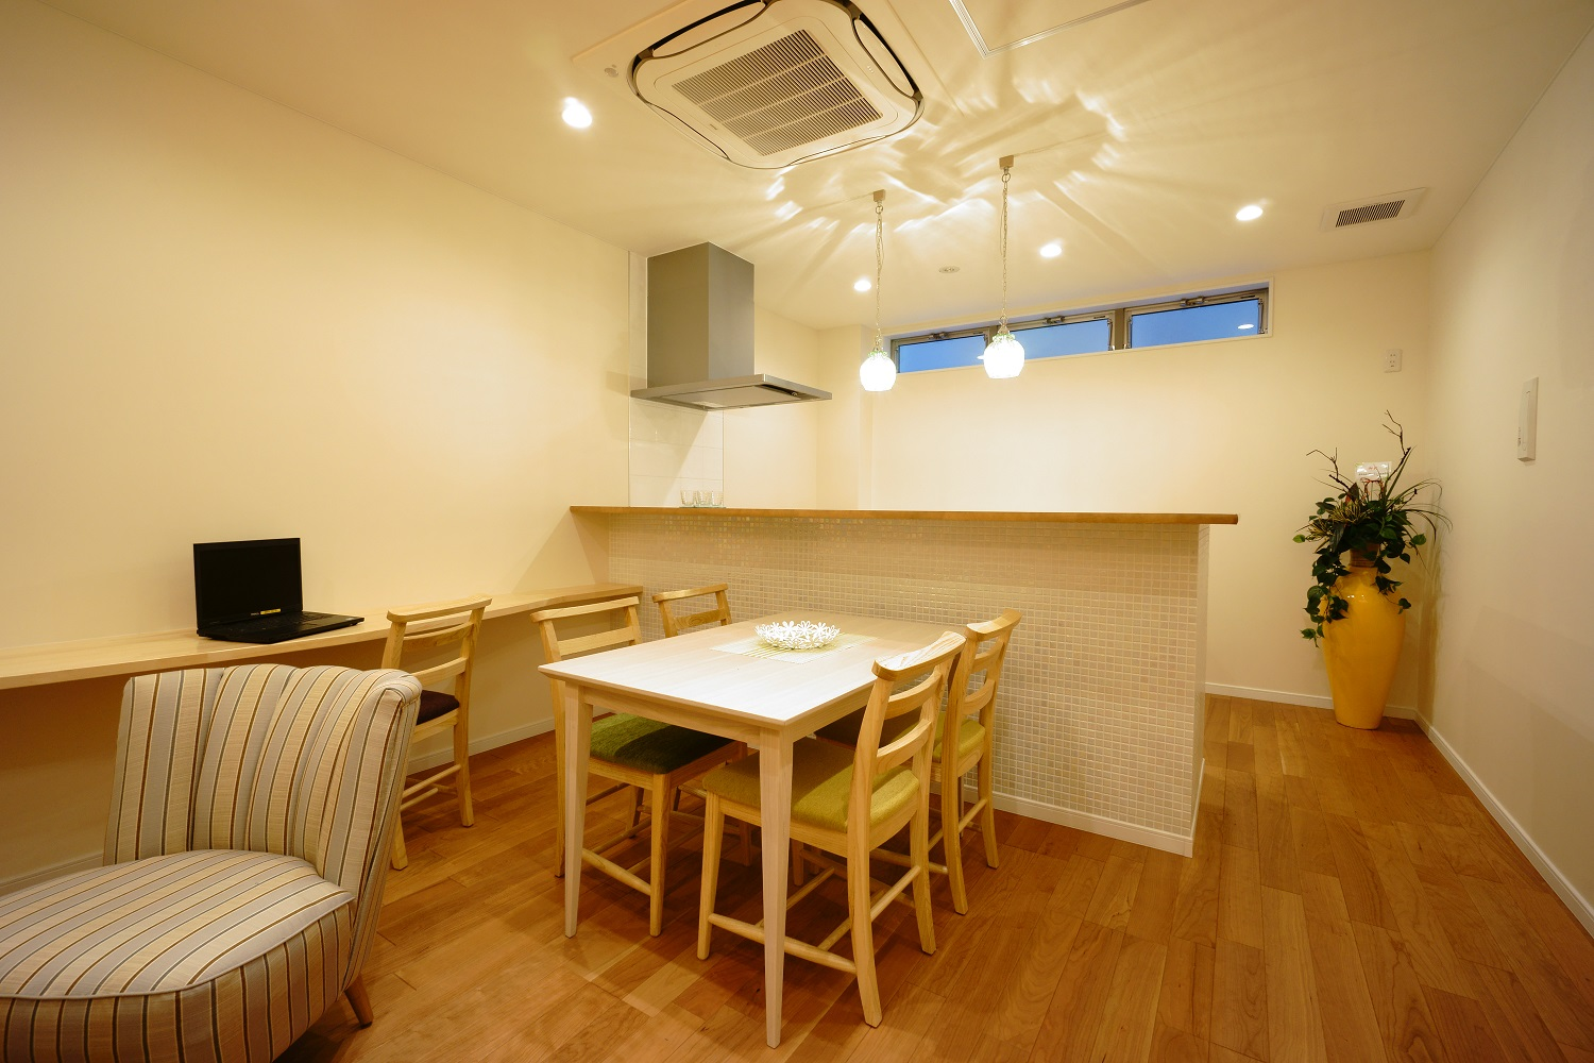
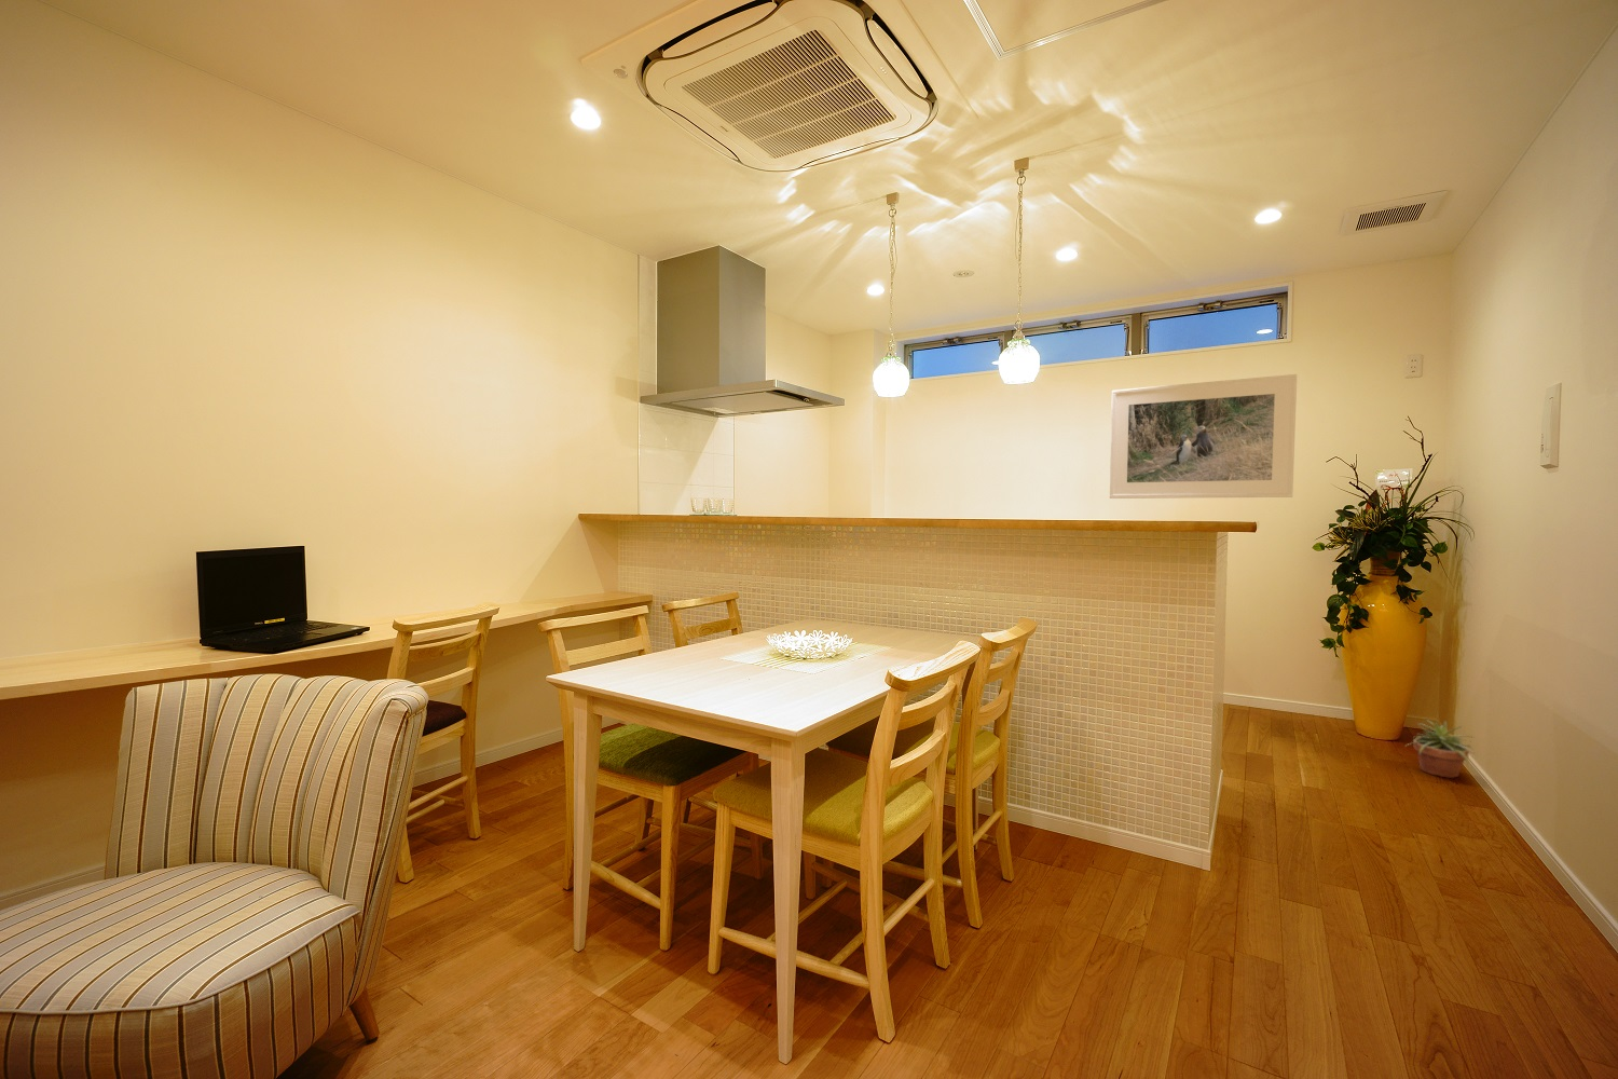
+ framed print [1109,373,1298,500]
+ potted plant [1405,719,1477,779]
